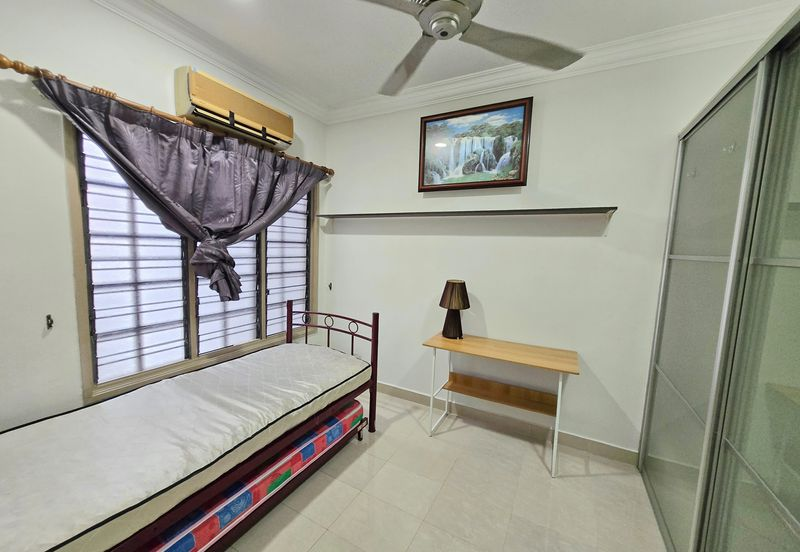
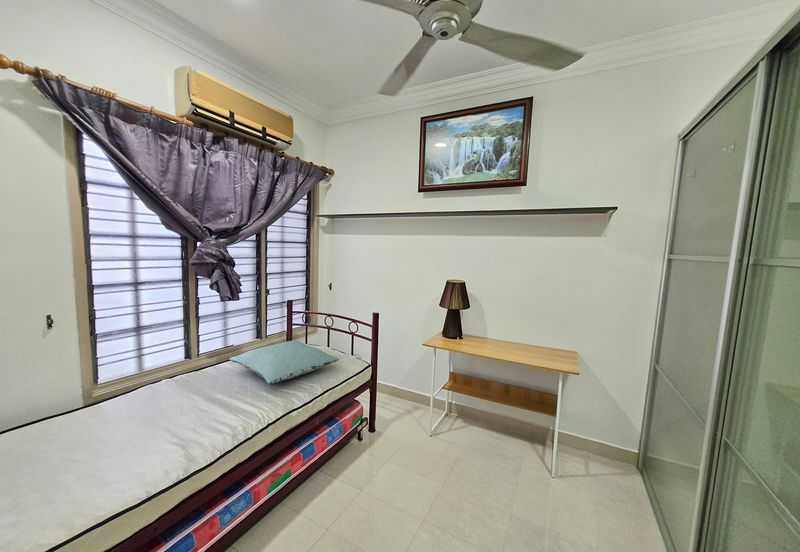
+ pillow [229,340,340,385]
